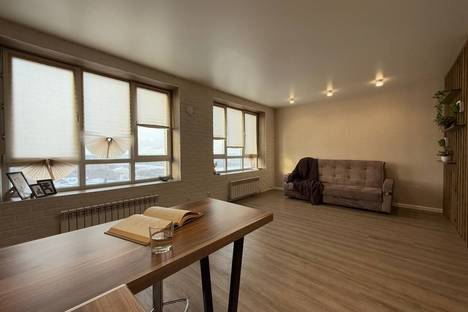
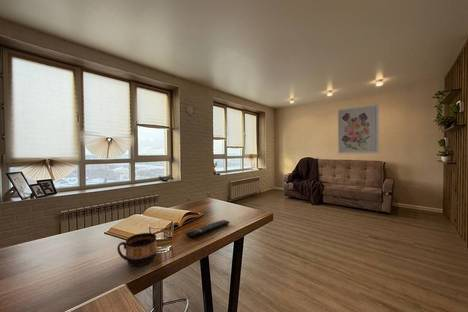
+ remote control [185,219,230,239]
+ cup [116,232,158,267]
+ wall art [337,103,380,155]
